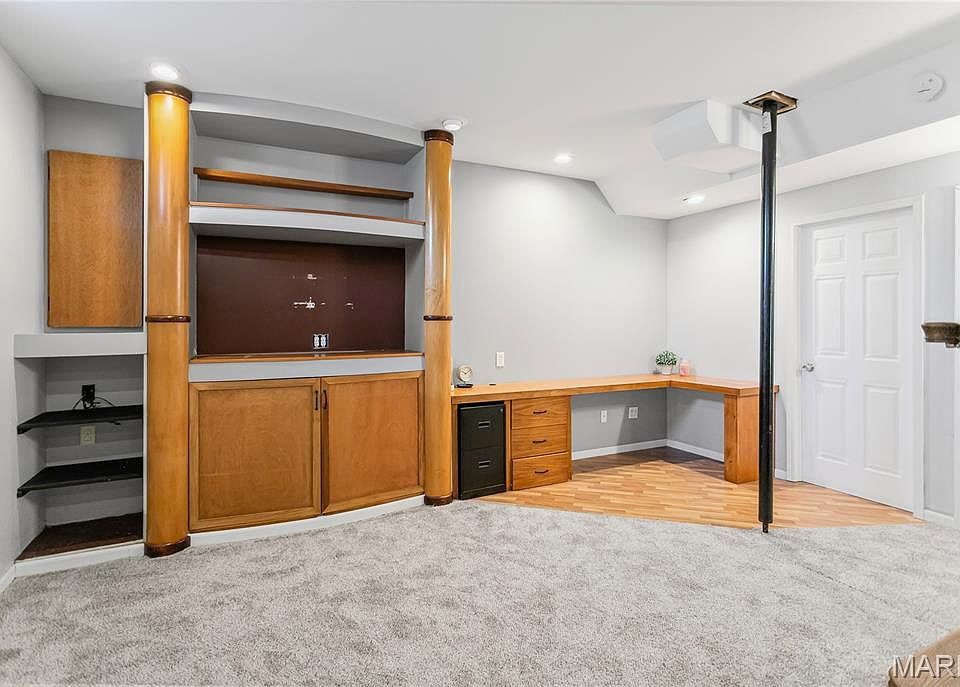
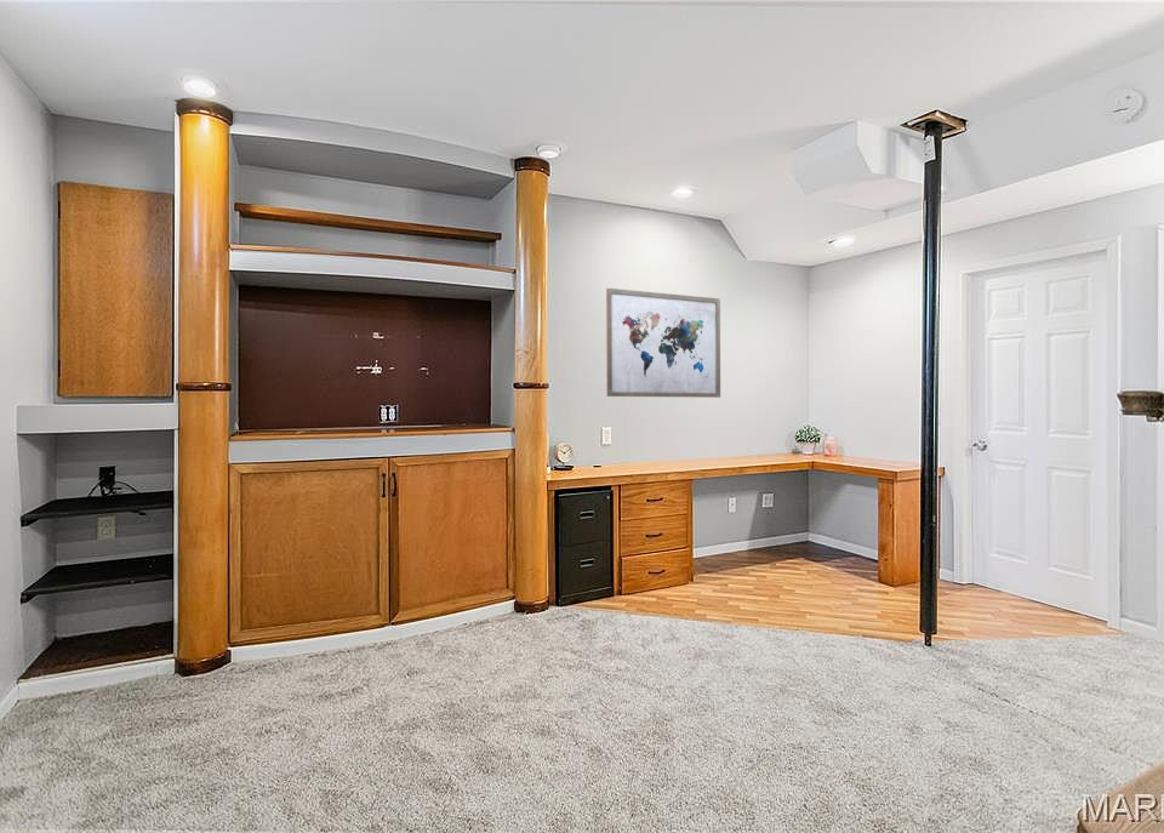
+ wall art [605,287,721,399]
